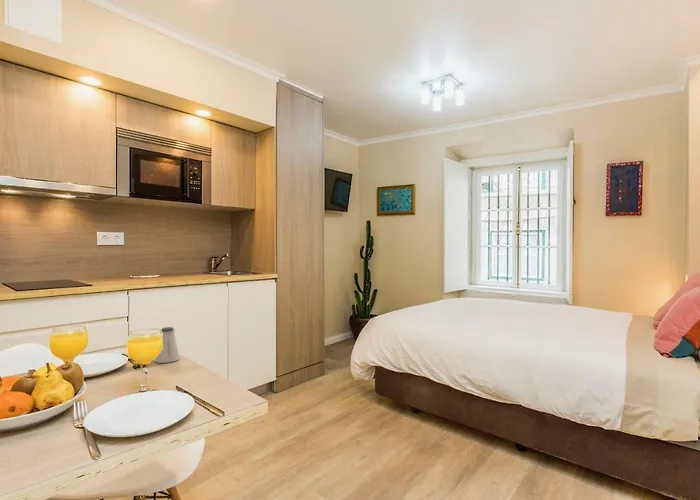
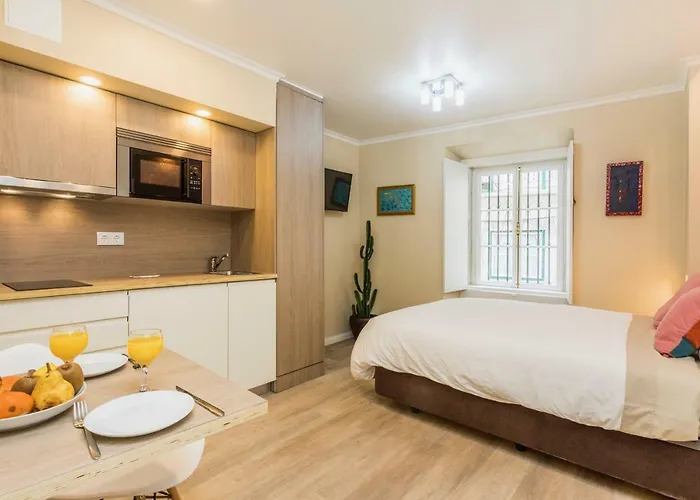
- saltshaker [154,326,181,364]
